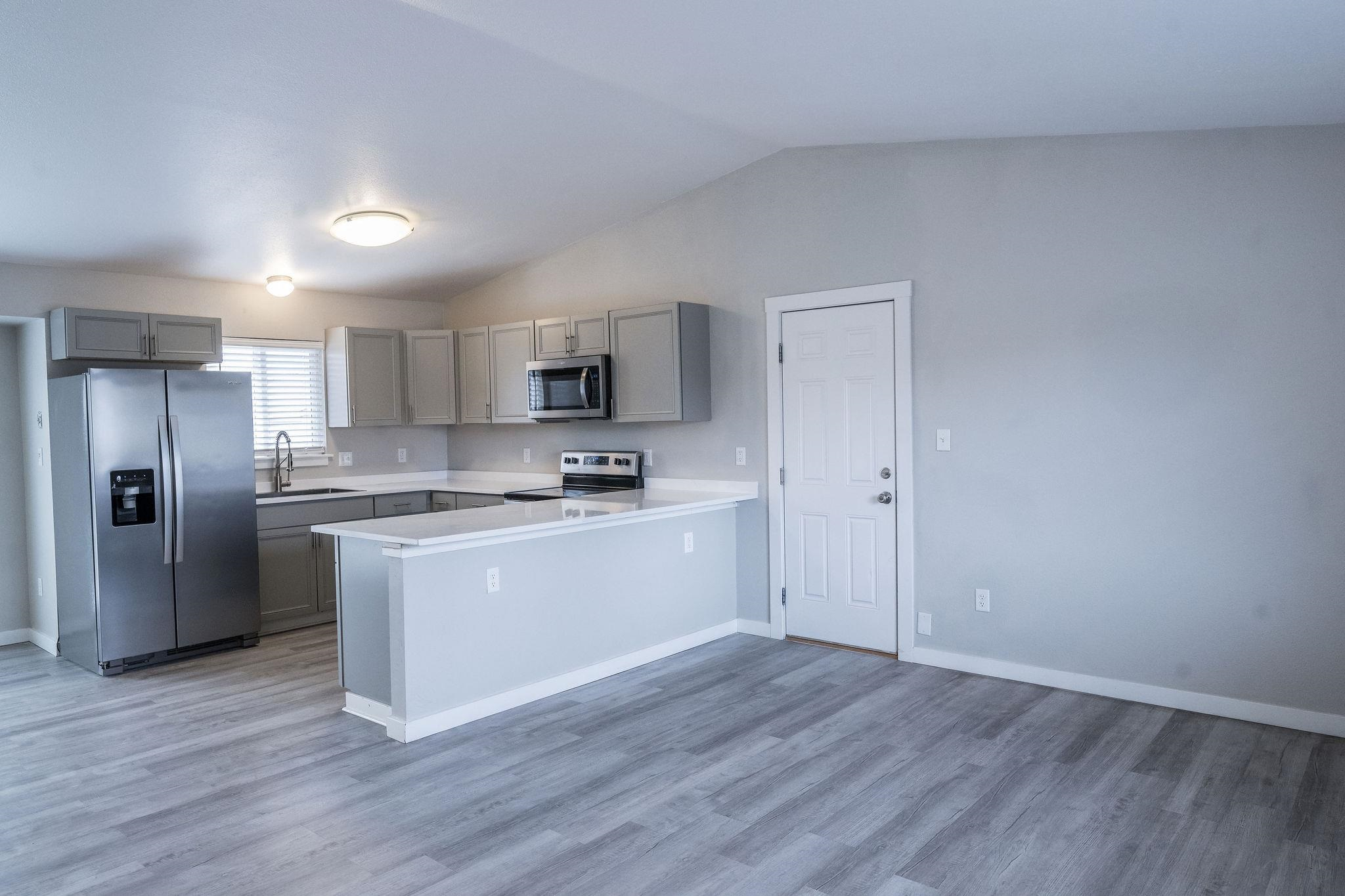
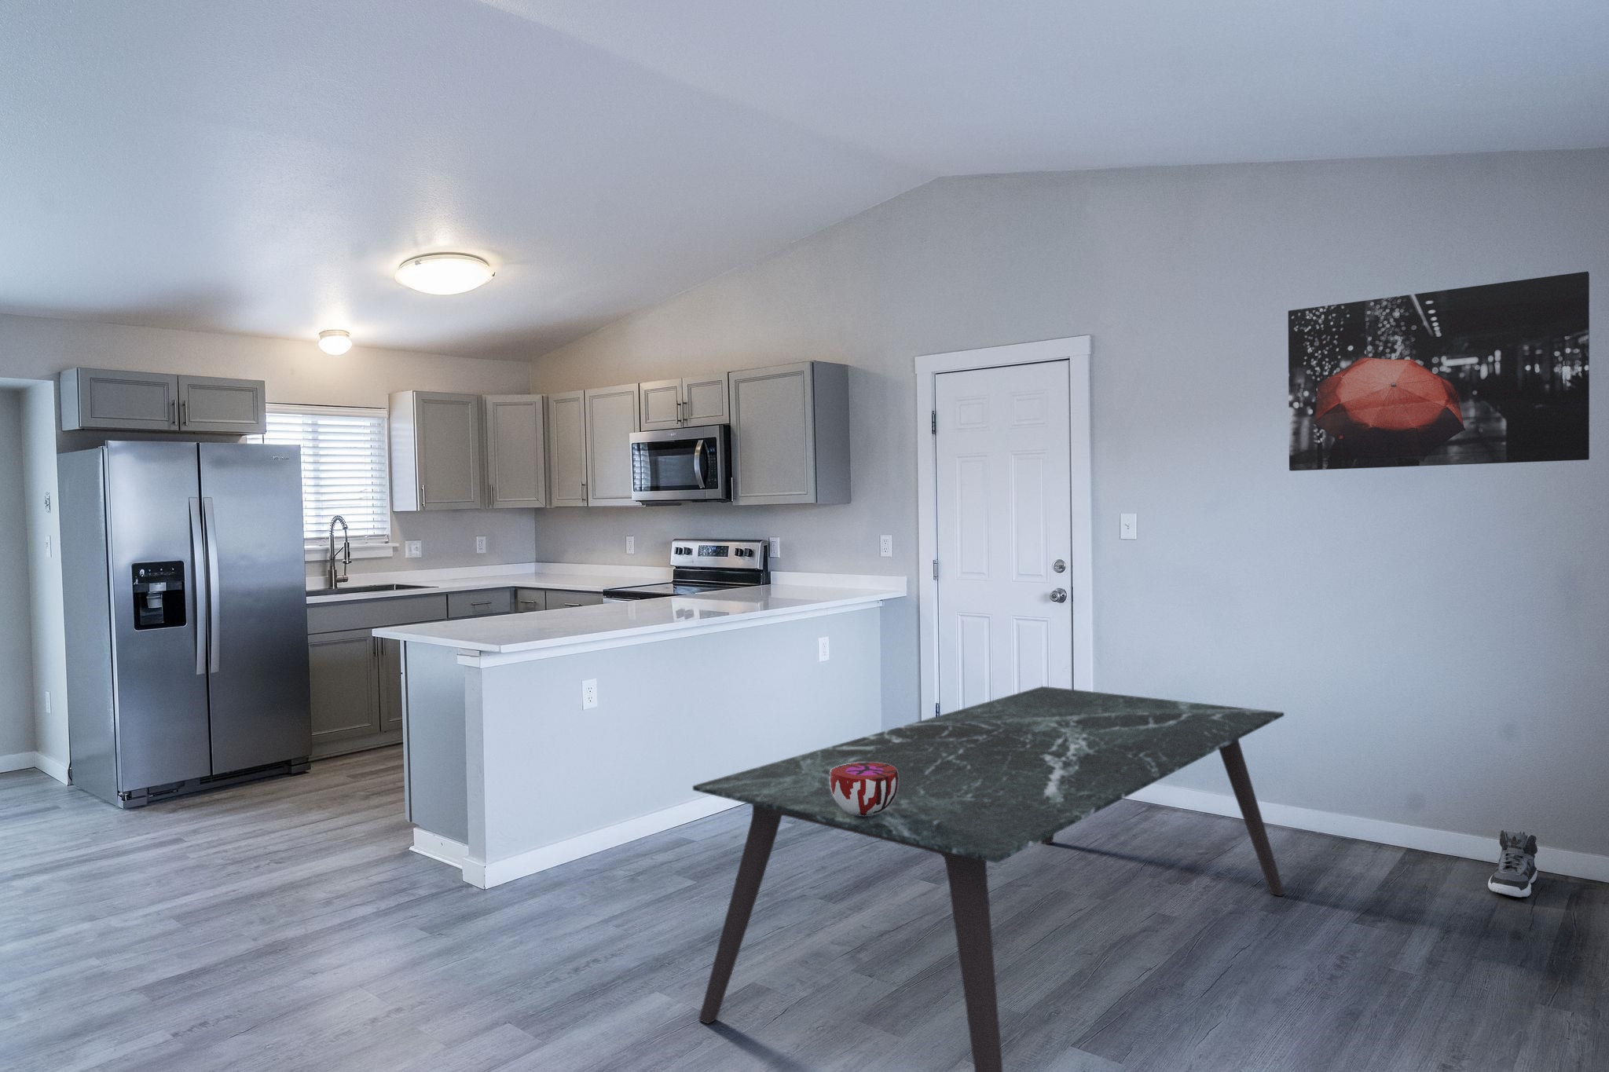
+ sneaker [1487,829,1538,897]
+ decorative bowl [830,762,898,816]
+ dining table [693,686,1285,1072]
+ wall art [1287,270,1590,471]
